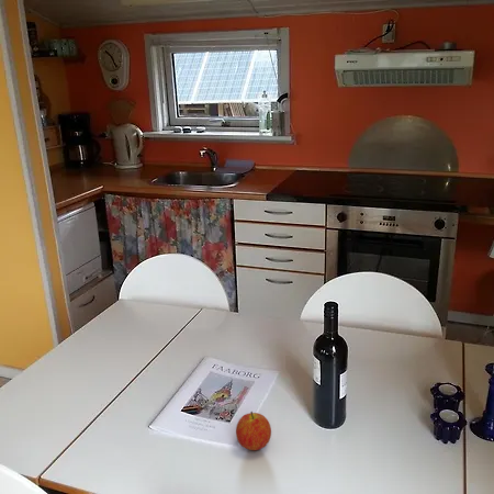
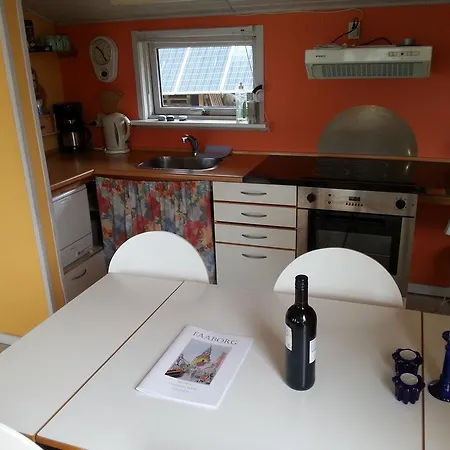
- fruit [235,411,272,451]
